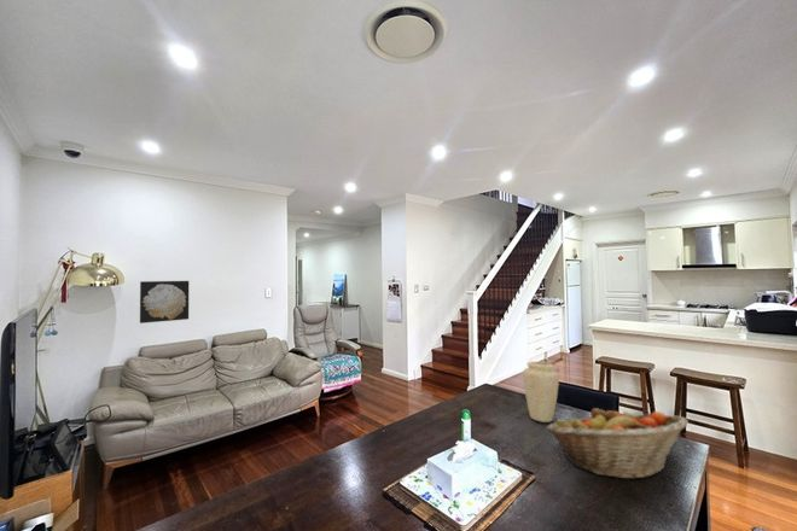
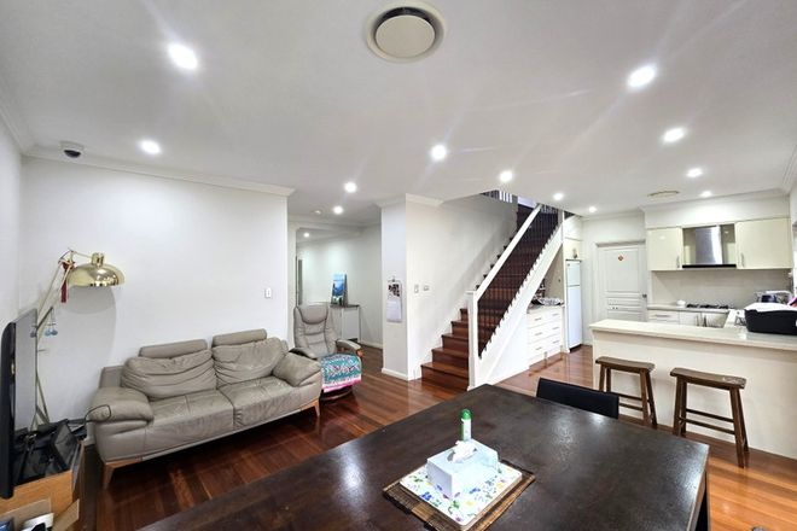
- fruit basket [545,407,690,480]
- vase [522,361,560,424]
- wall art [139,280,190,325]
